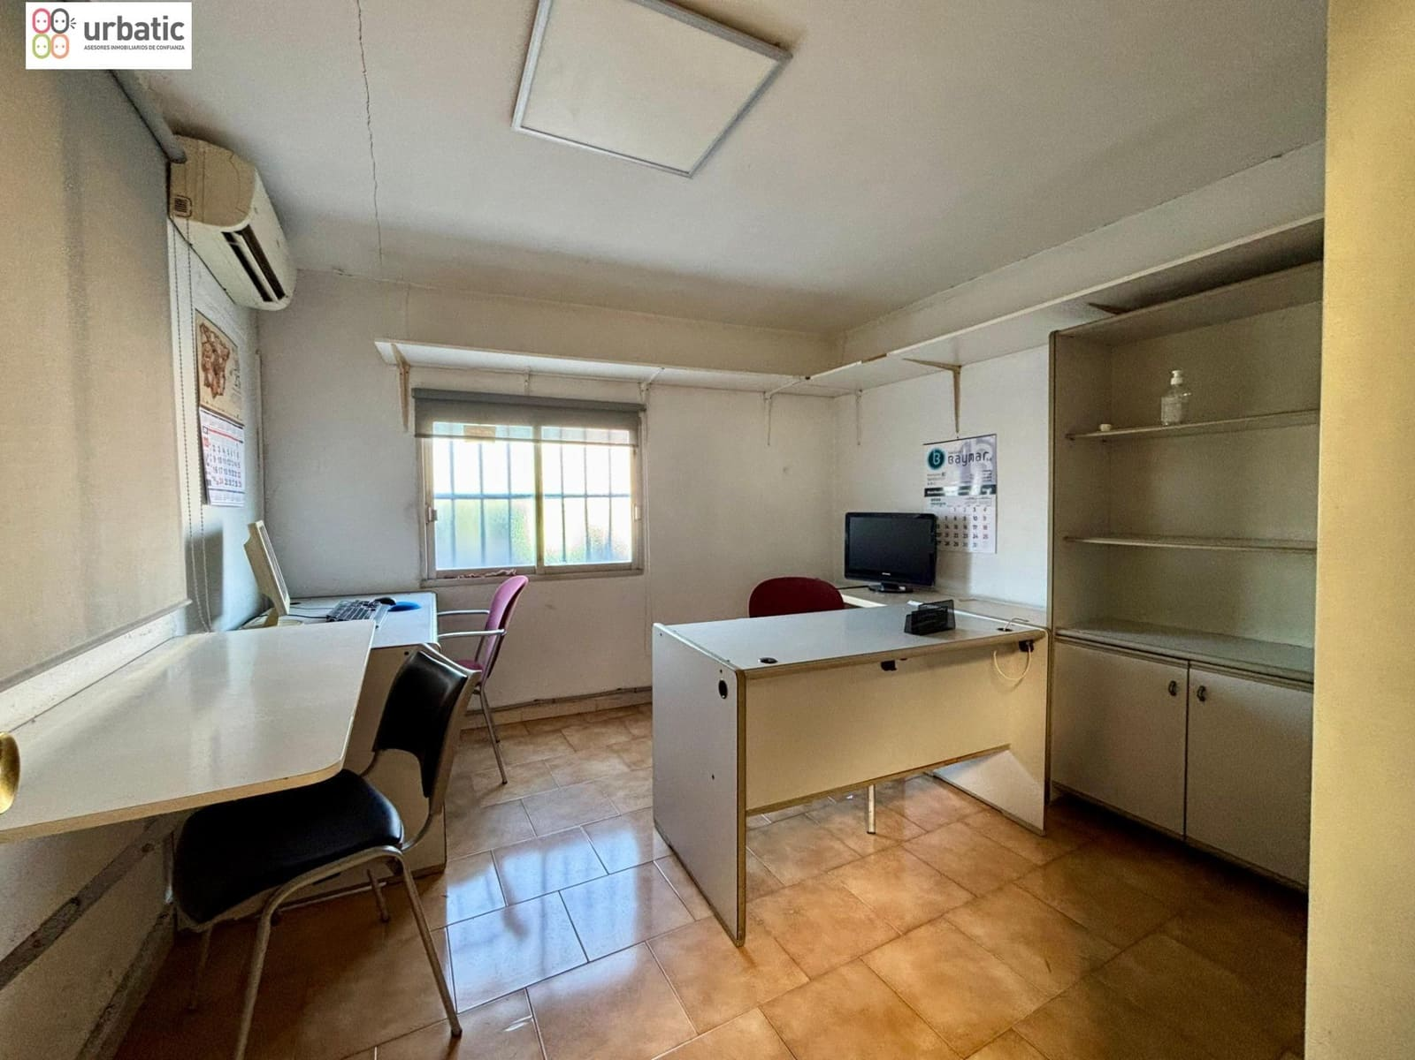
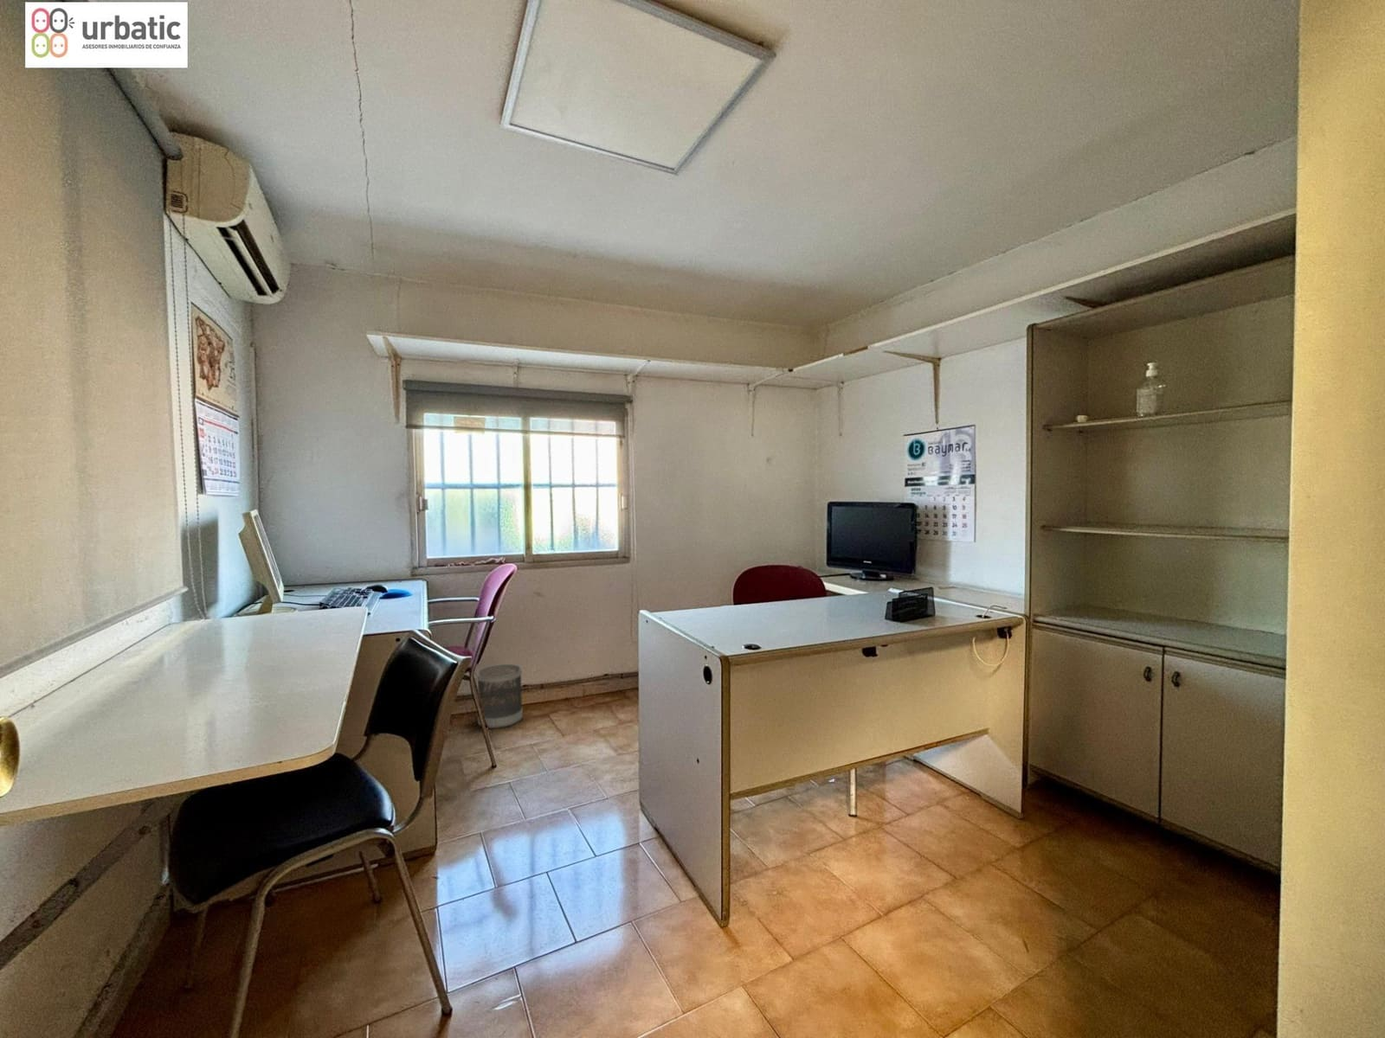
+ wastebasket [477,663,523,729]
